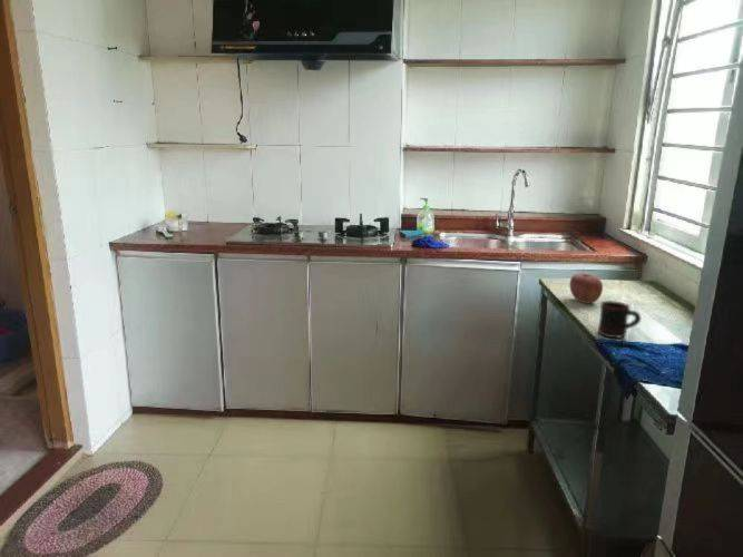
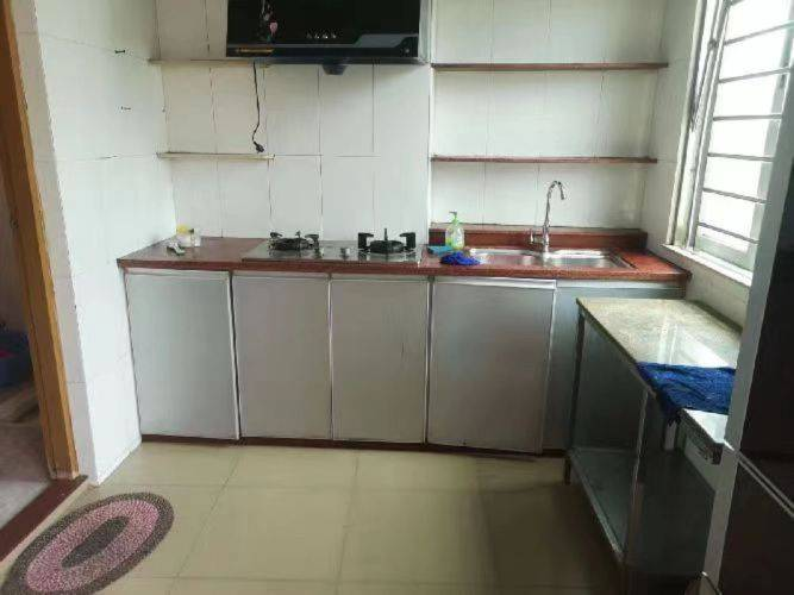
- apple [568,272,604,304]
- mug [597,300,642,339]
